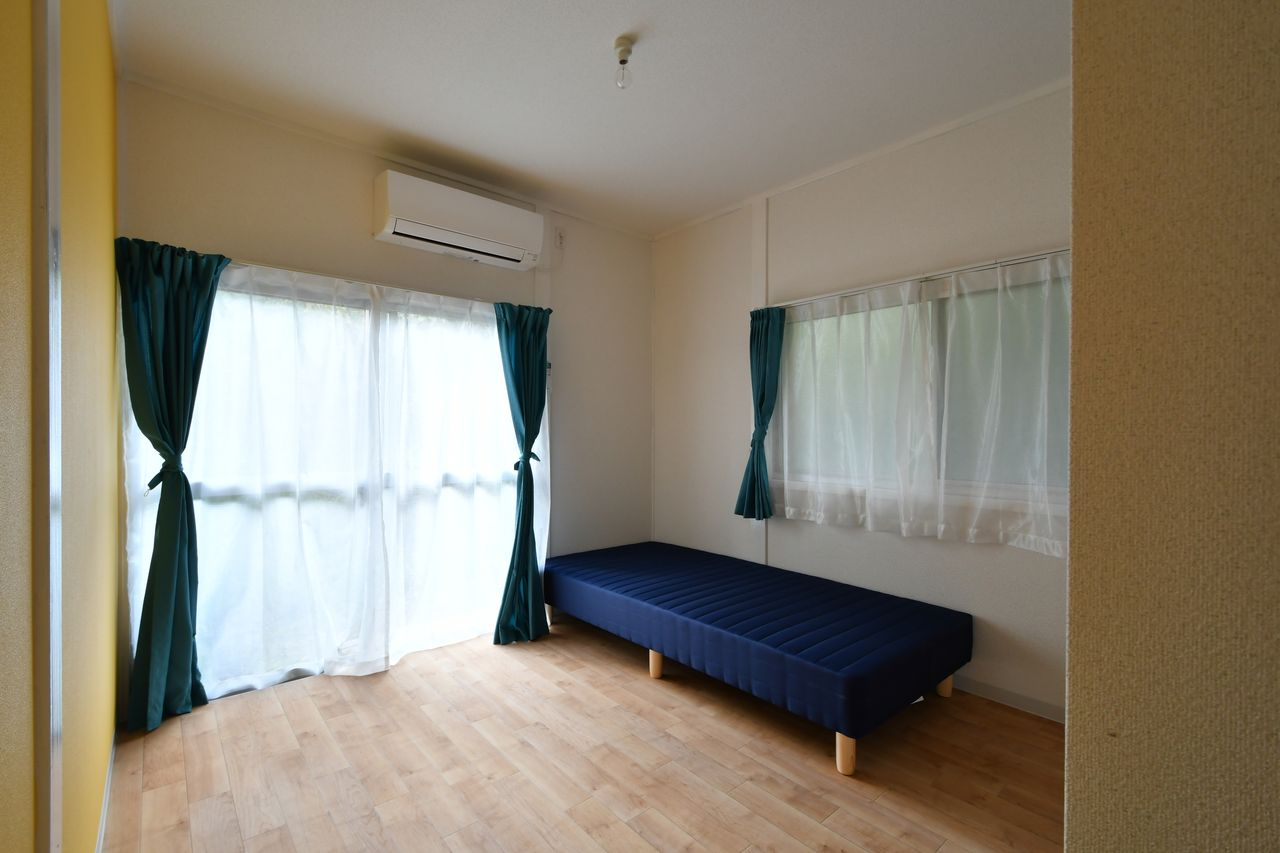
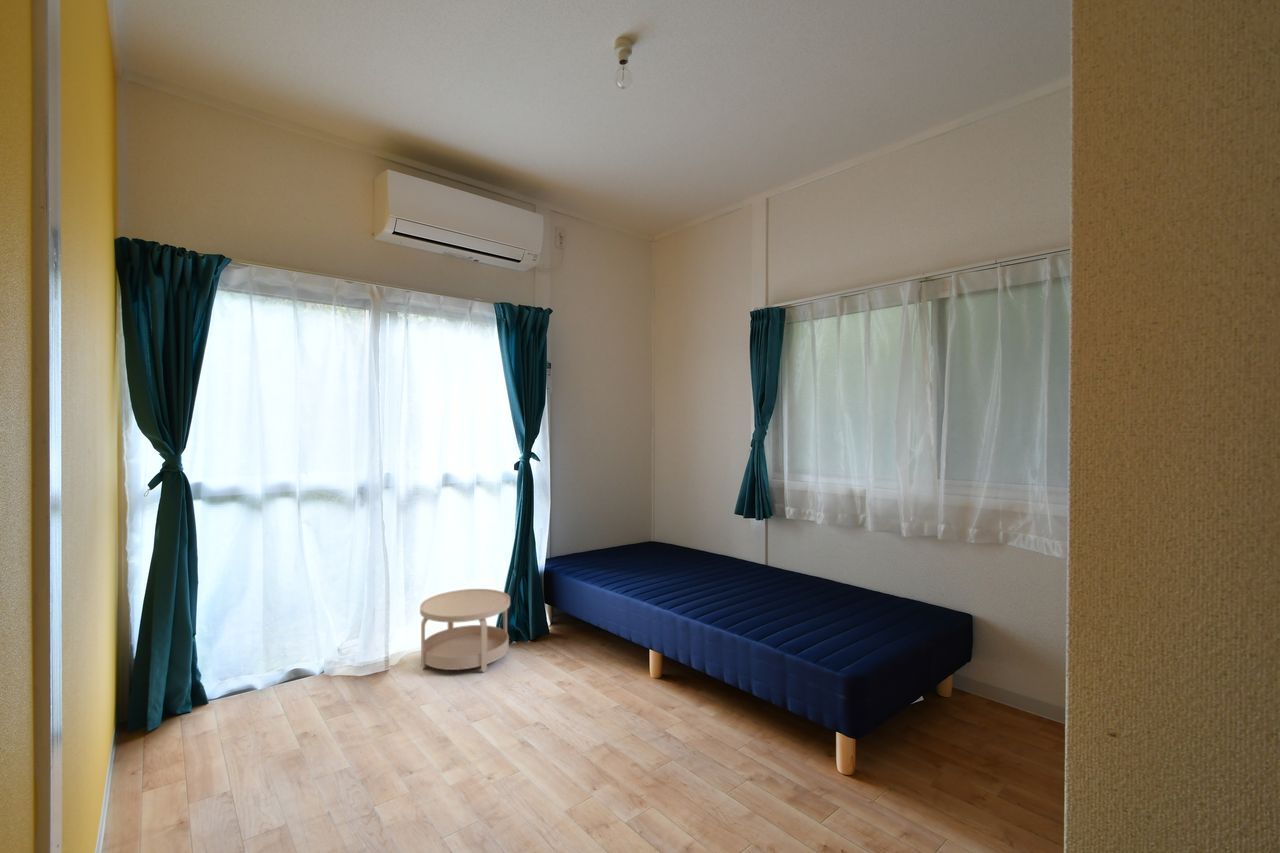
+ side table [419,588,511,673]
